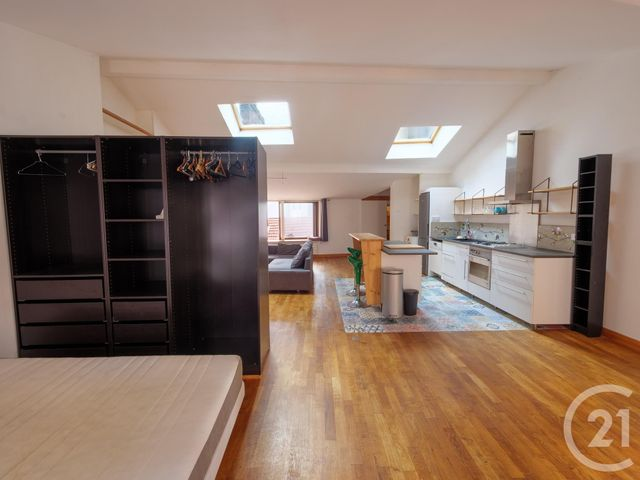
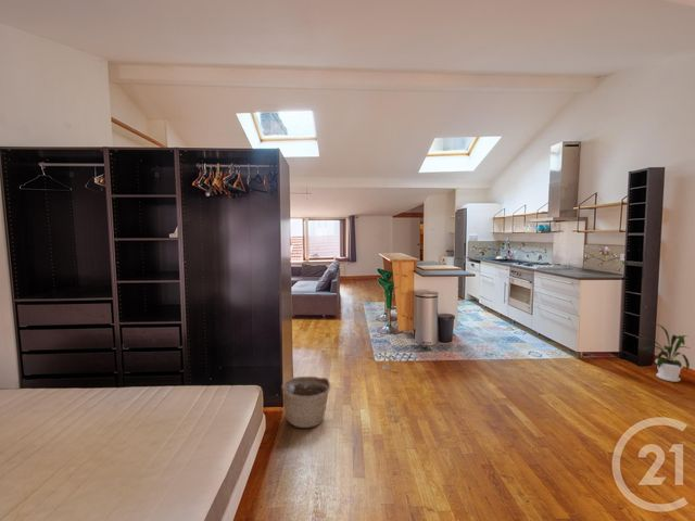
+ basket [281,376,331,429]
+ house plant [637,322,691,383]
